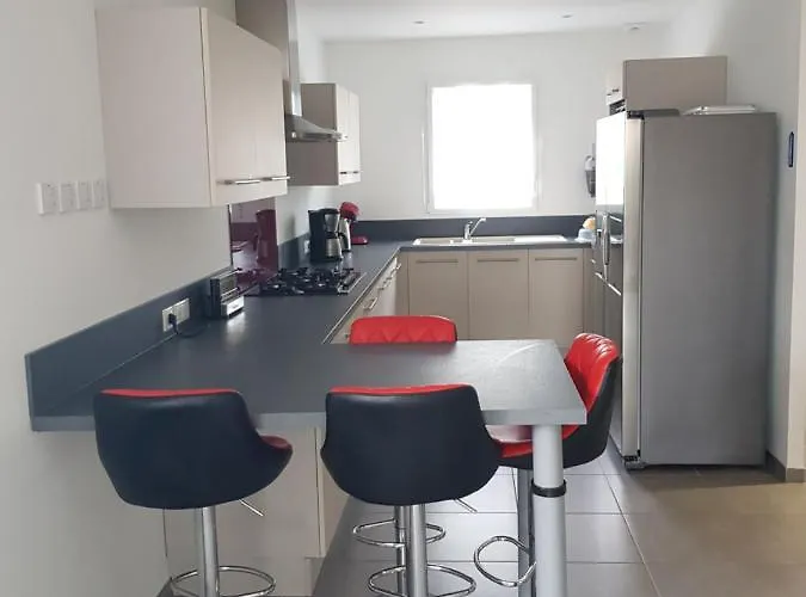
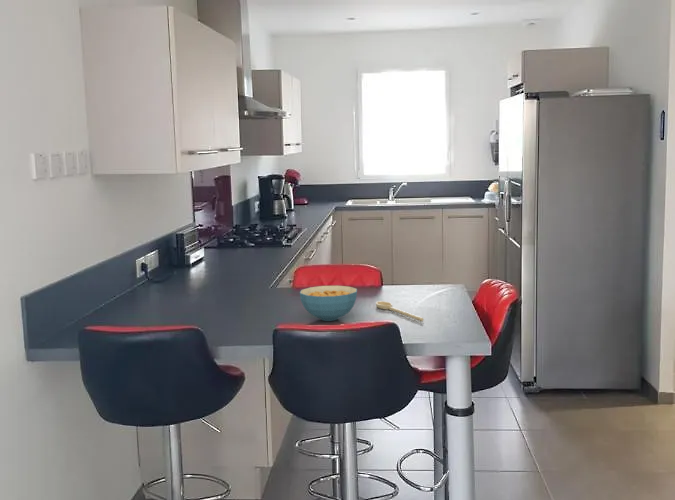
+ cereal bowl [299,285,358,322]
+ spoon [375,300,425,322]
